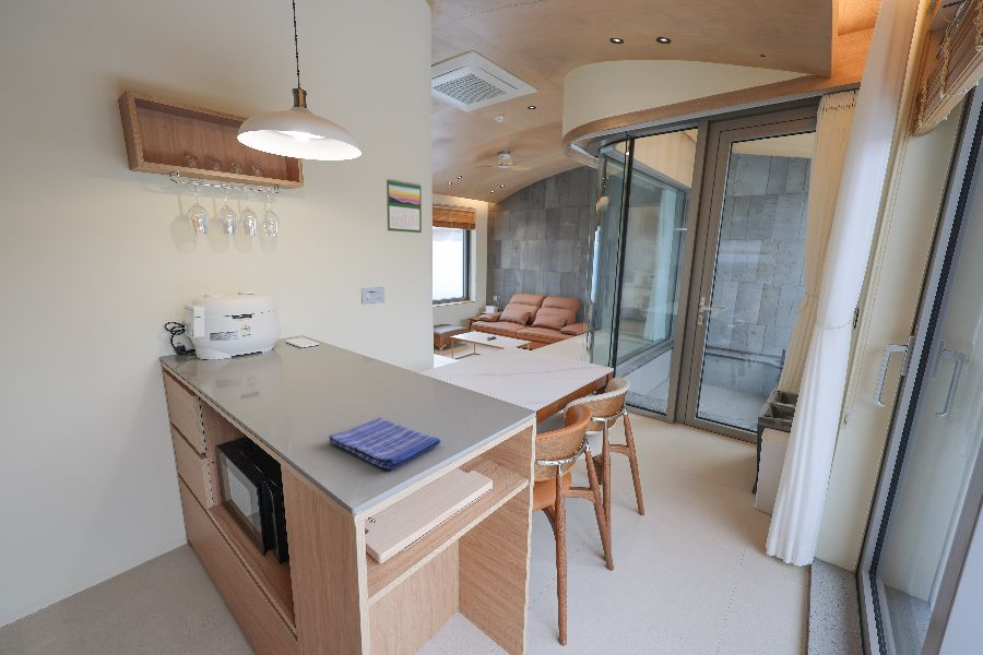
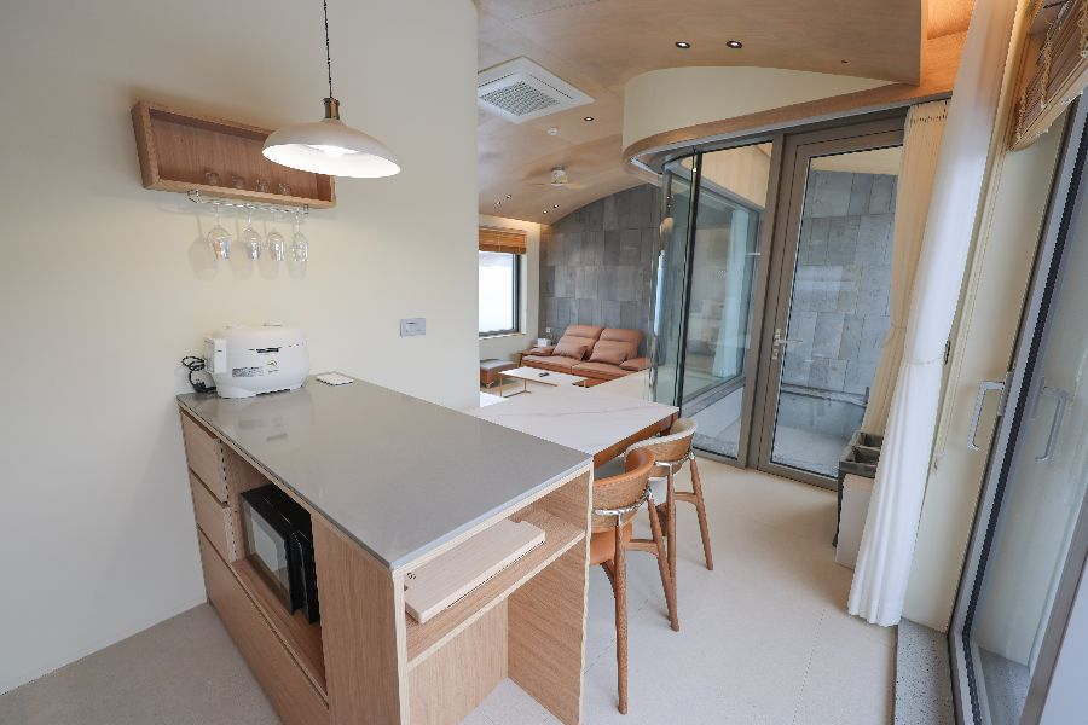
- calendar [386,178,423,234]
- dish towel [328,417,441,472]
